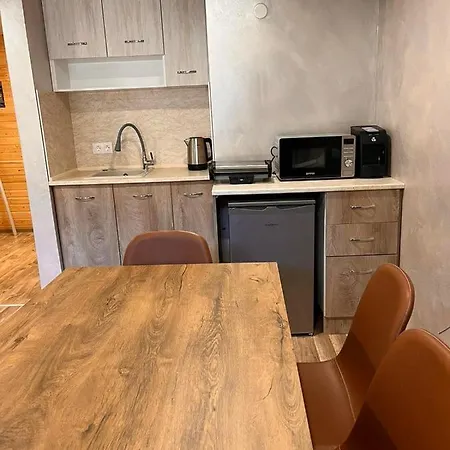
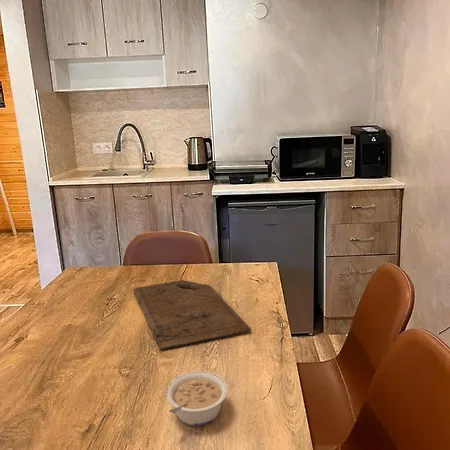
+ legume [165,370,229,426]
+ cutting board [132,279,252,350]
